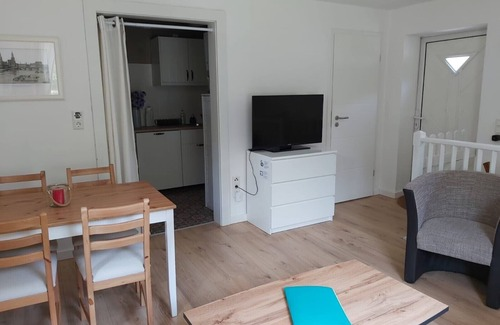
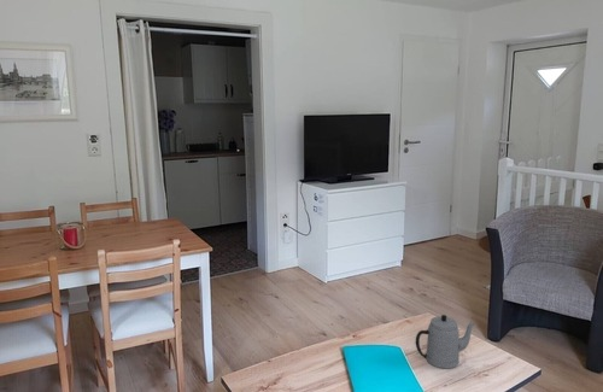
+ teapot [415,314,475,369]
